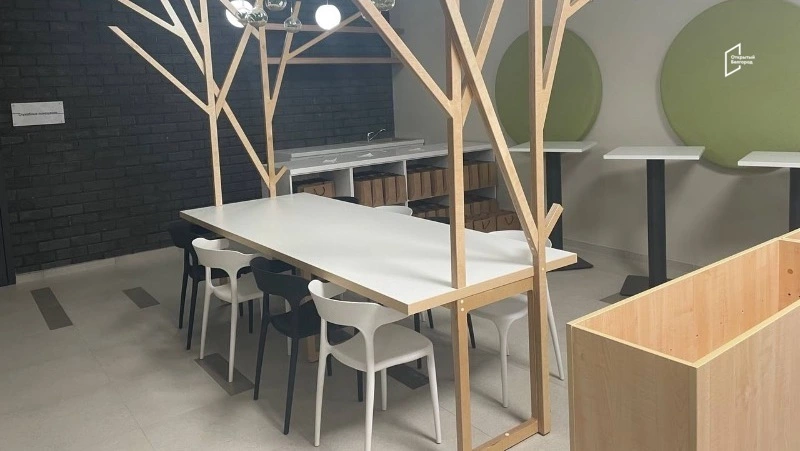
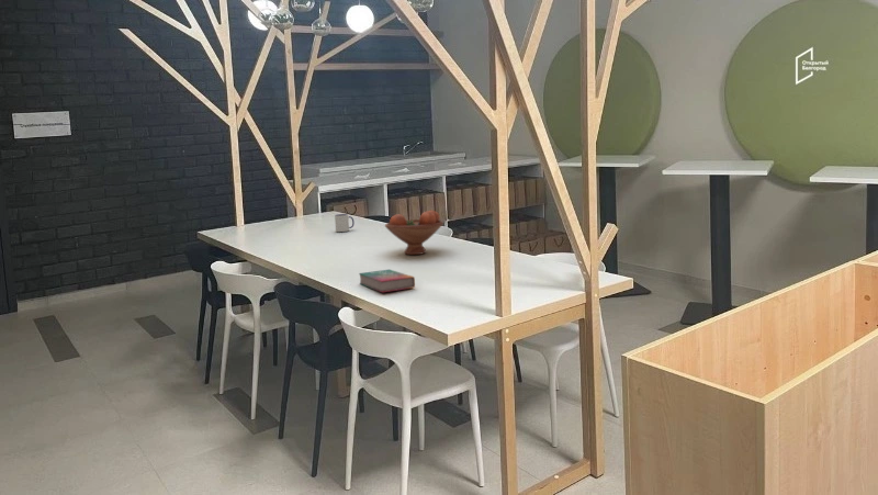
+ fruit bowl [384,210,444,256]
+ book [358,269,416,293]
+ mug [334,213,356,233]
